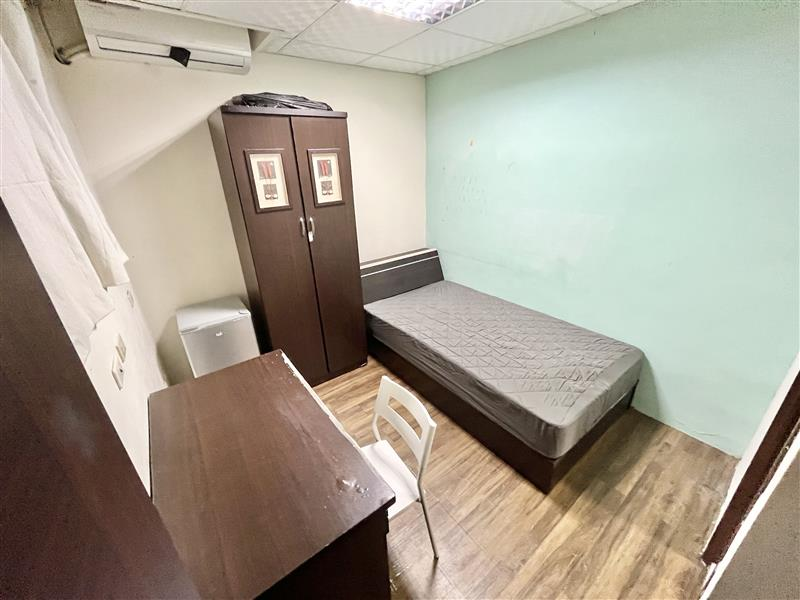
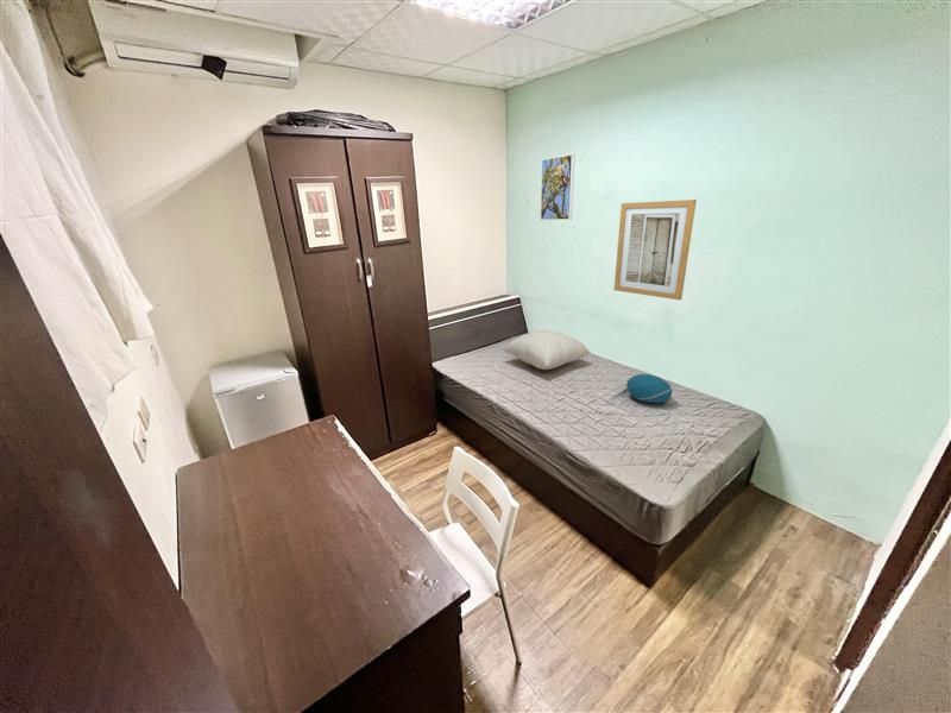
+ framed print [540,153,575,221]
+ wall art [613,198,698,302]
+ cushion [625,373,673,404]
+ pillow [503,329,592,371]
